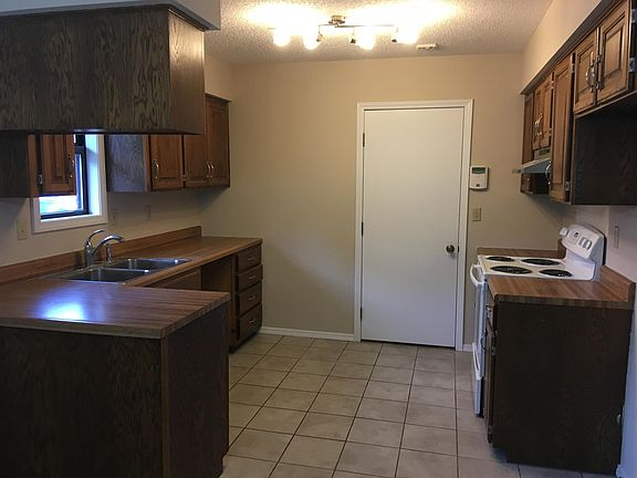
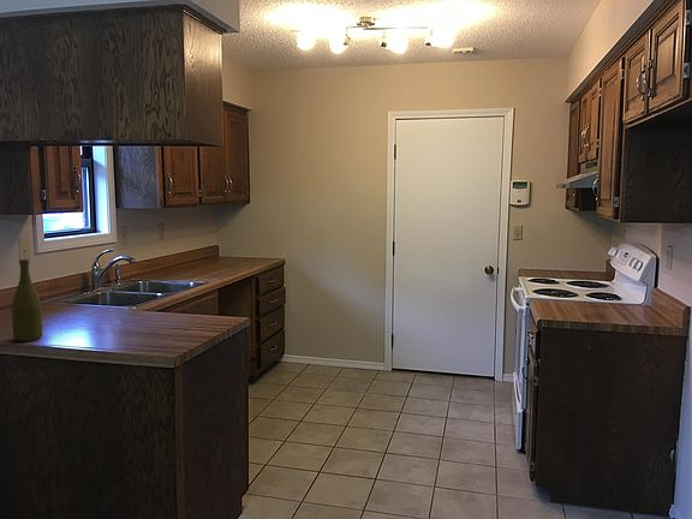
+ bottle [11,258,43,342]
